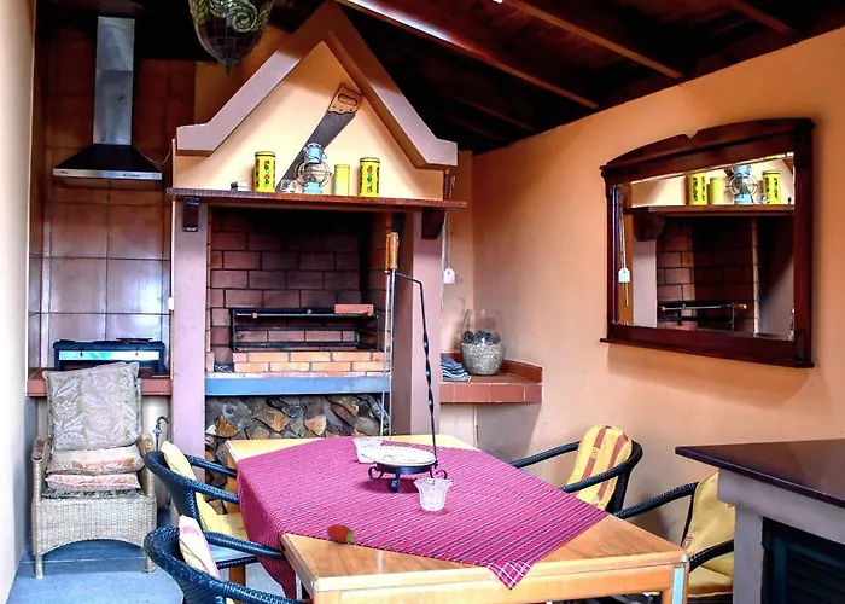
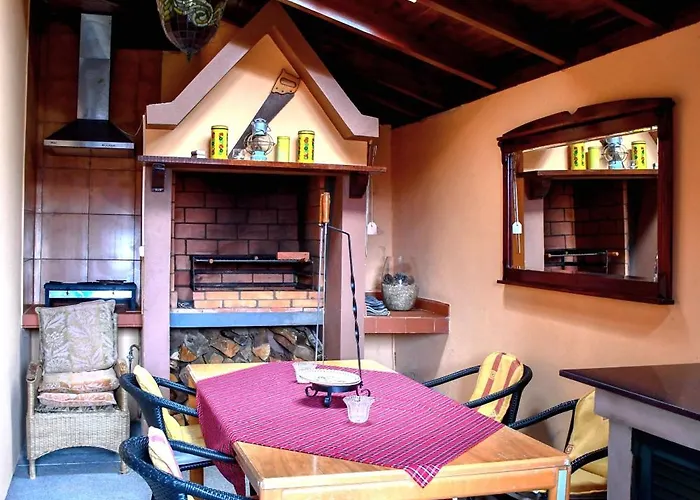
- fruit [326,523,357,546]
